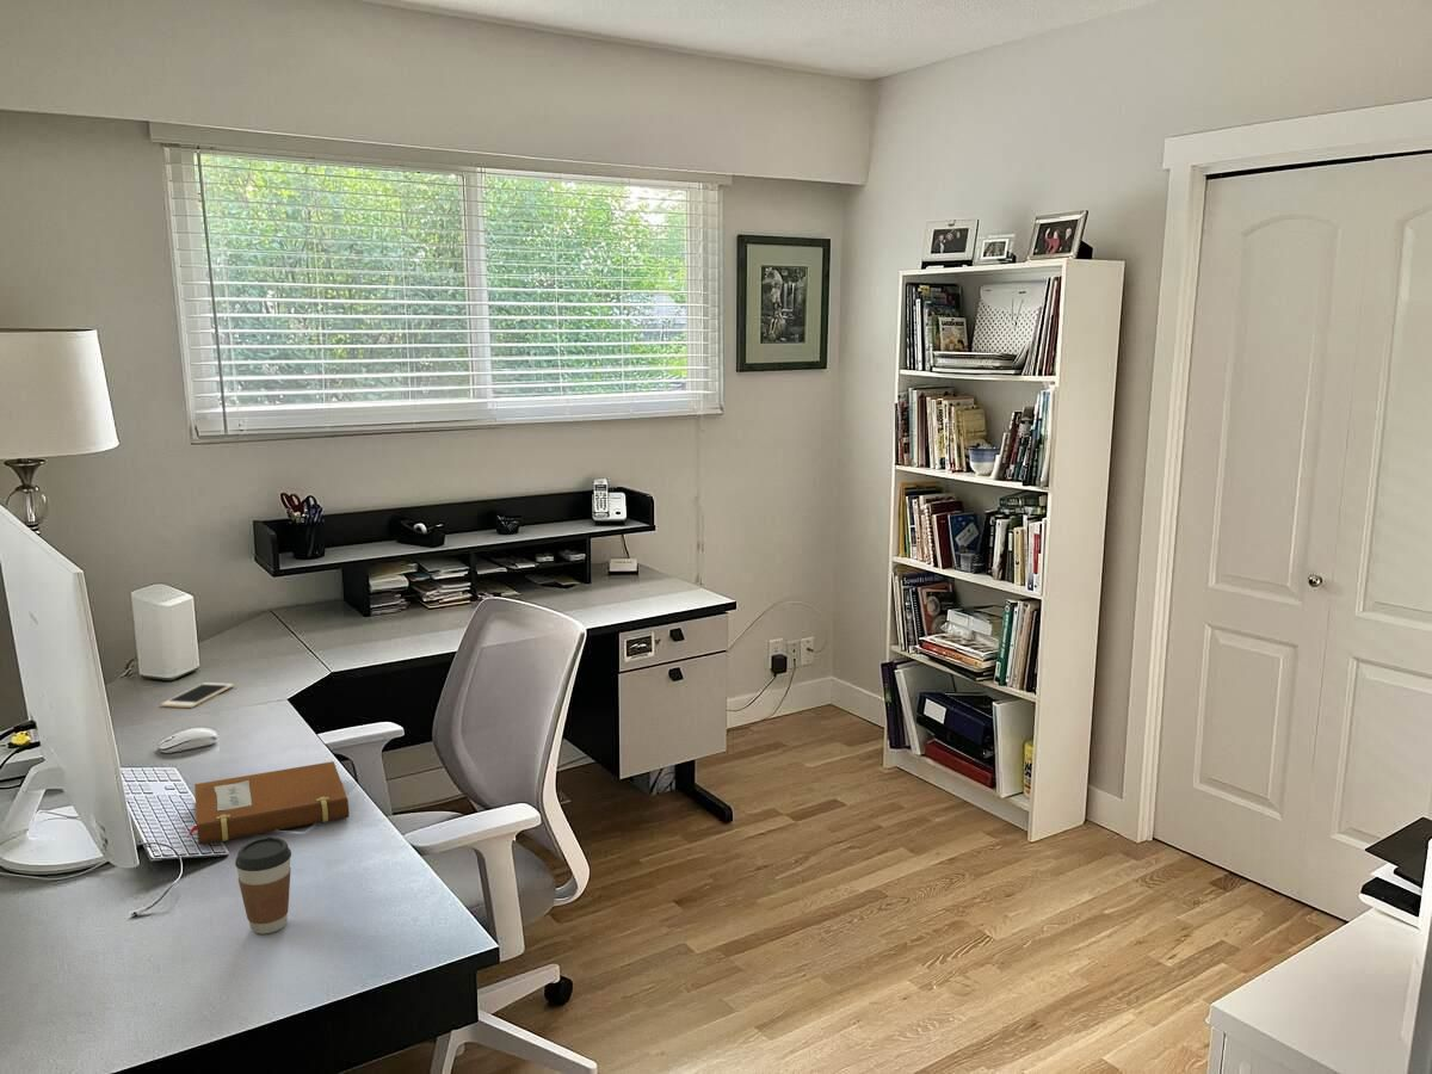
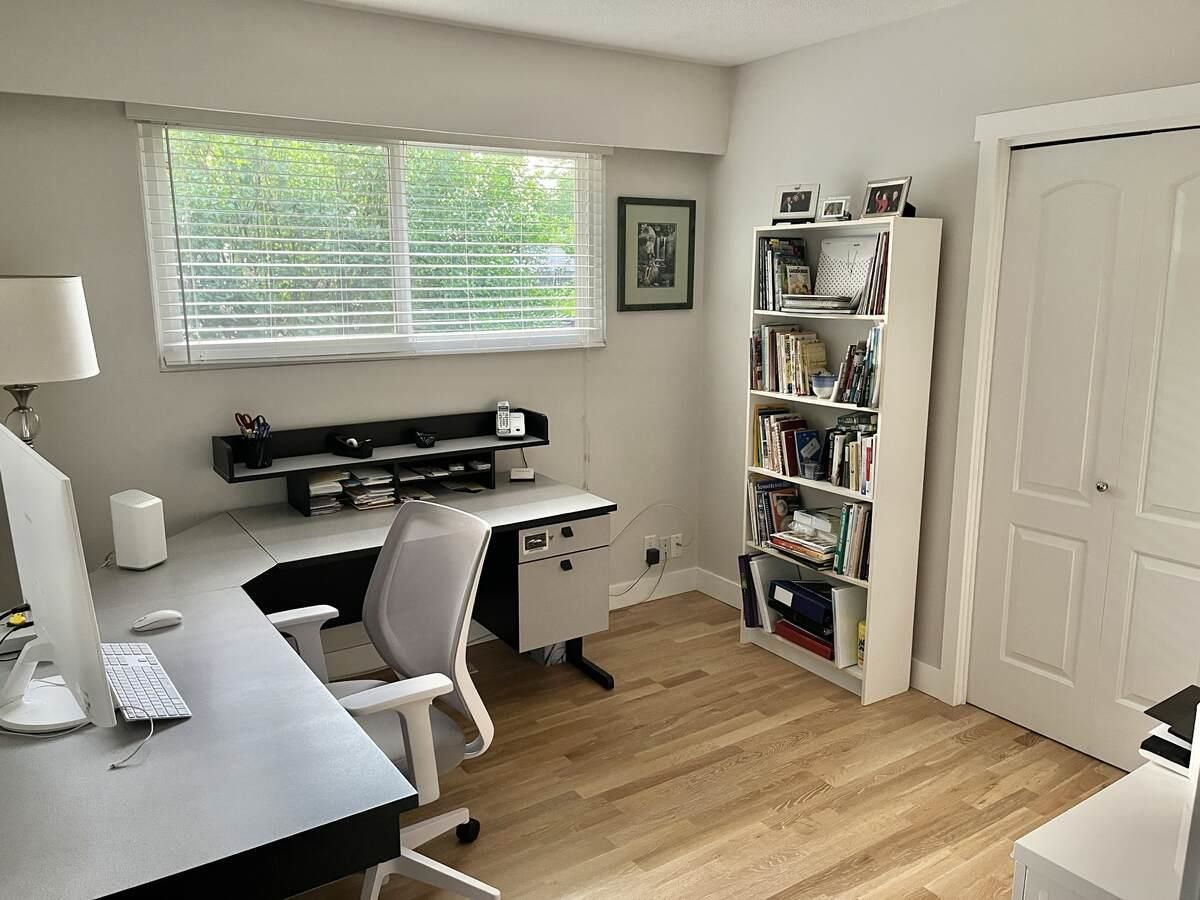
- cell phone [160,681,235,709]
- notebook [189,760,350,846]
- coffee cup [234,837,292,934]
